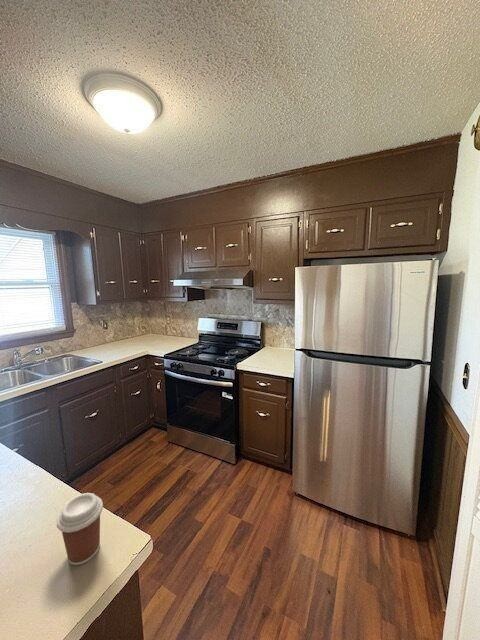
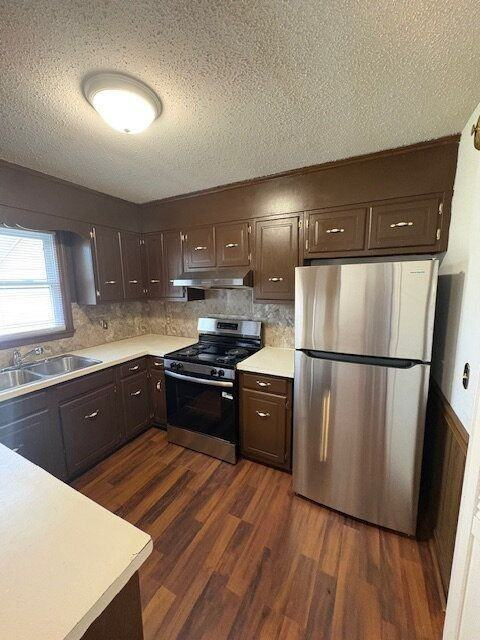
- coffee cup [56,492,104,566]
